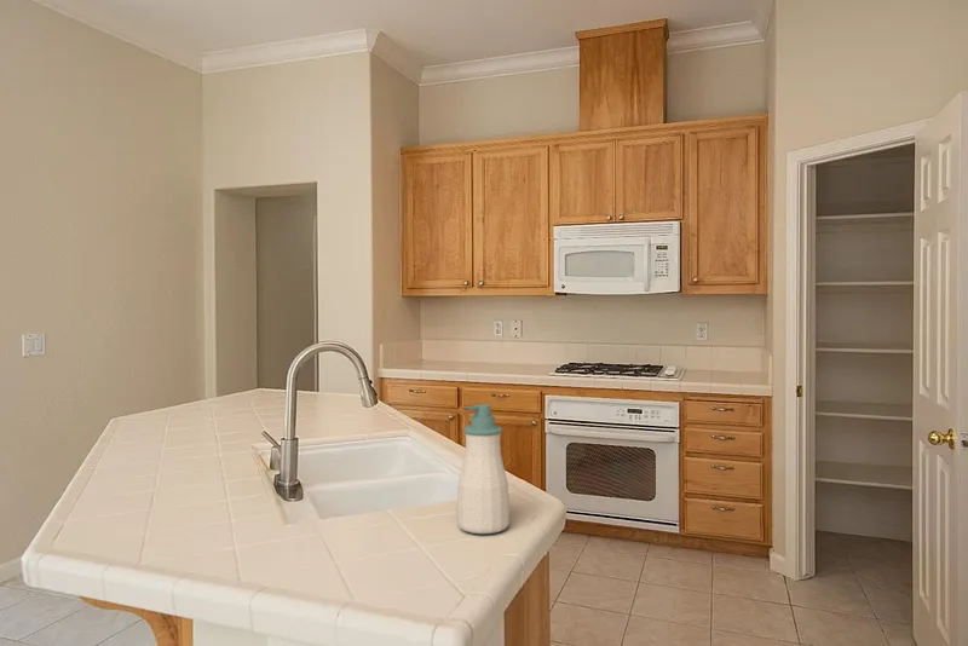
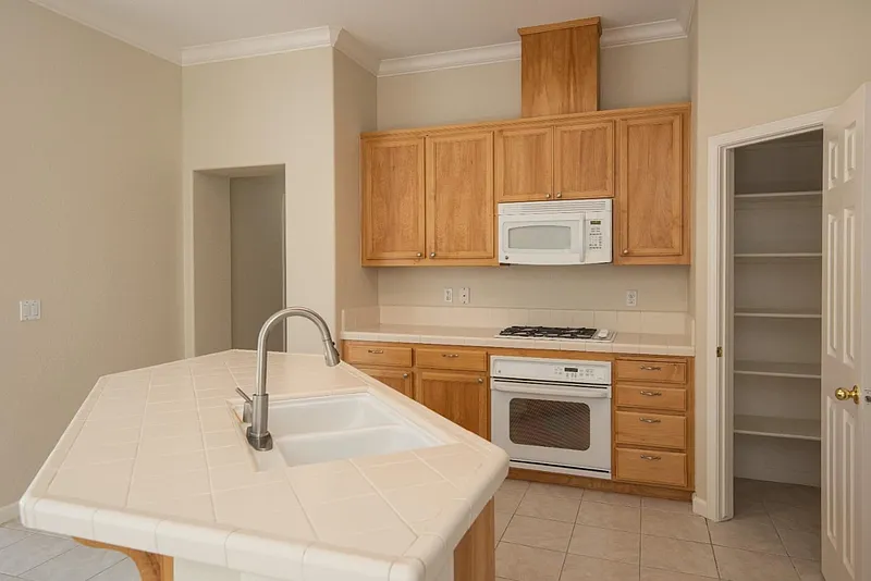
- soap bottle [456,403,511,535]
